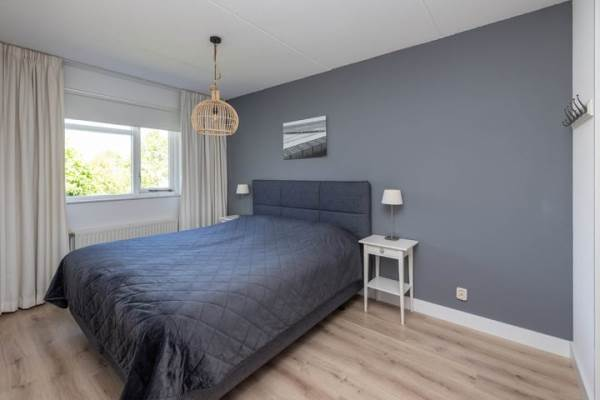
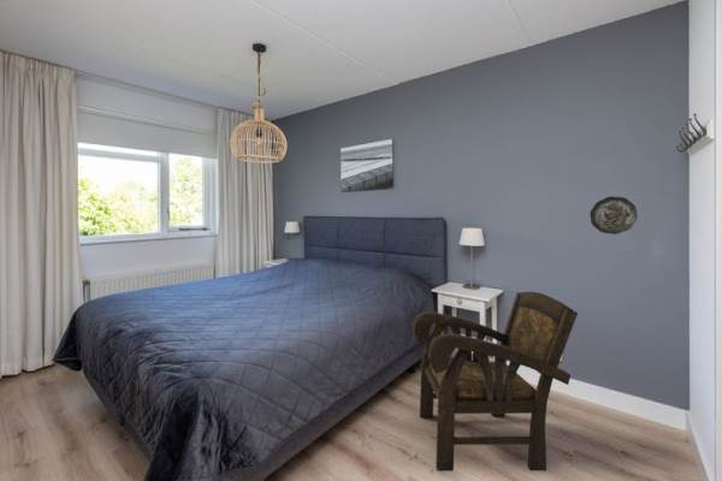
+ armchair [412,291,579,473]
+ decorative plate [588,195,639,236]
